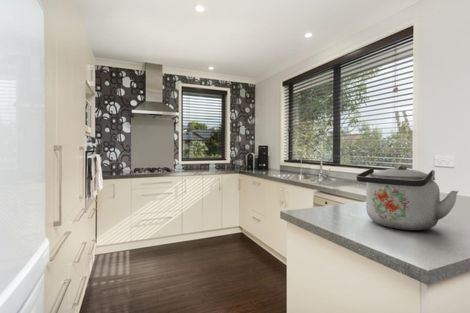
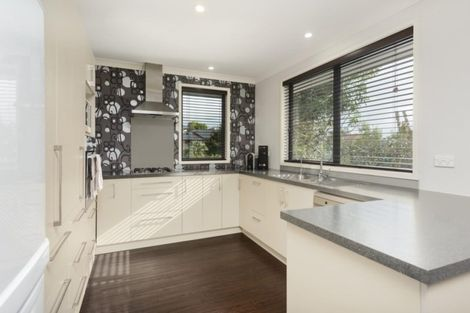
- kettle [356,164,459,231]
